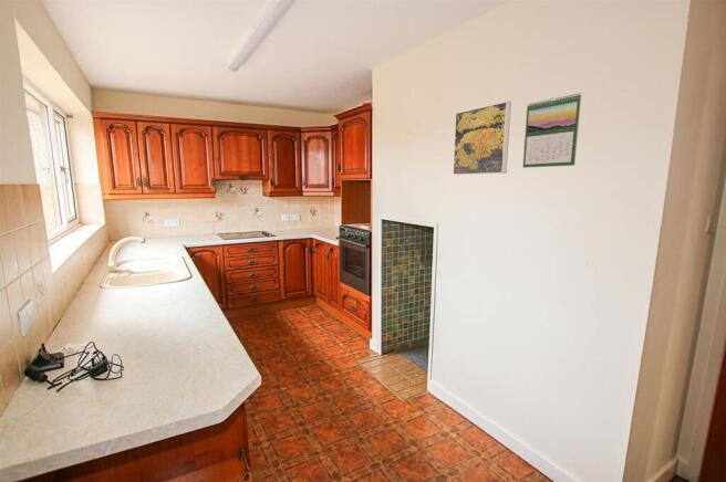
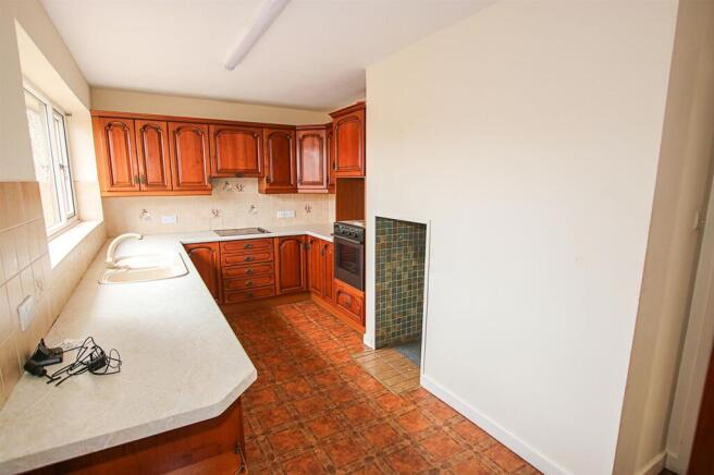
- calendar [522,92,582,169]
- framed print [452,101,512,176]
